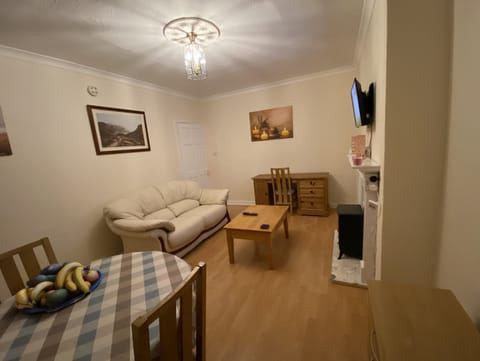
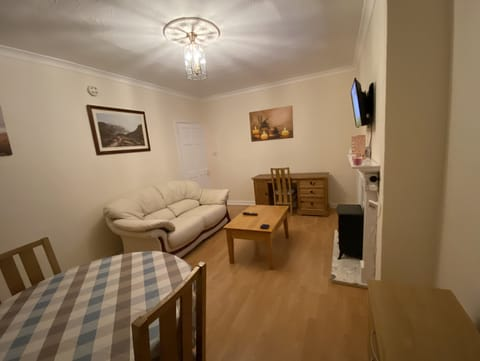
- fruit bowl [14,260,103,314]
